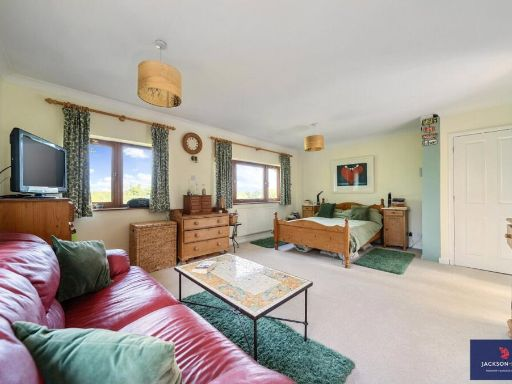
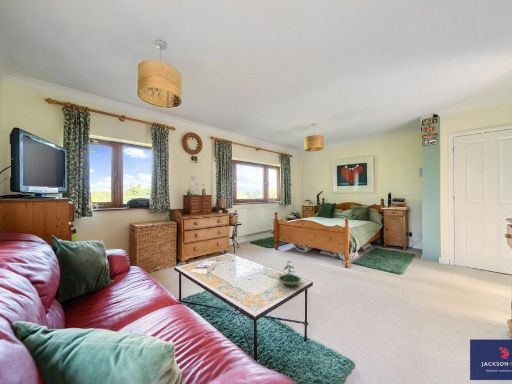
+ terrarium [276,260,303,288]
